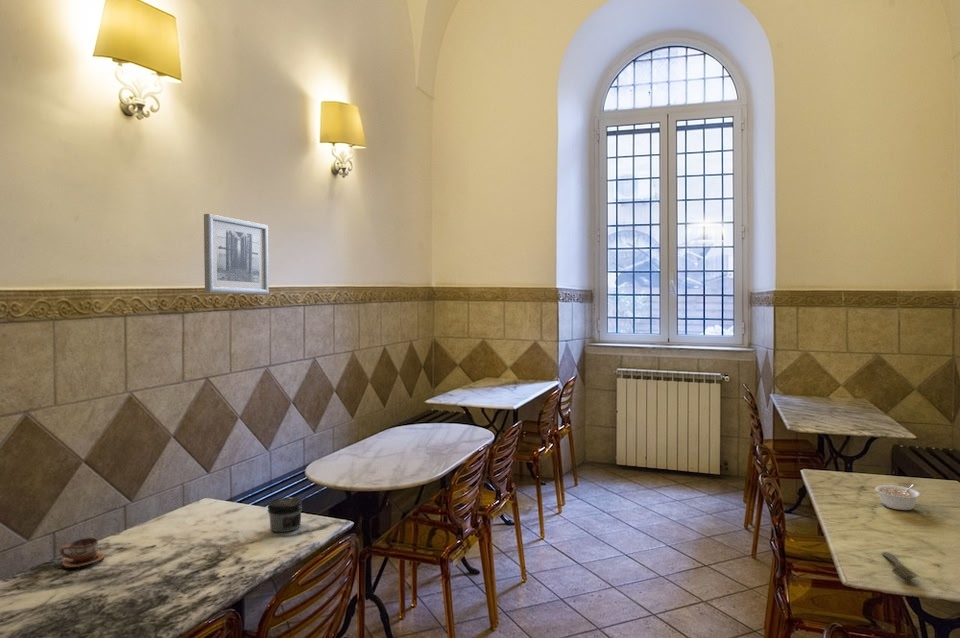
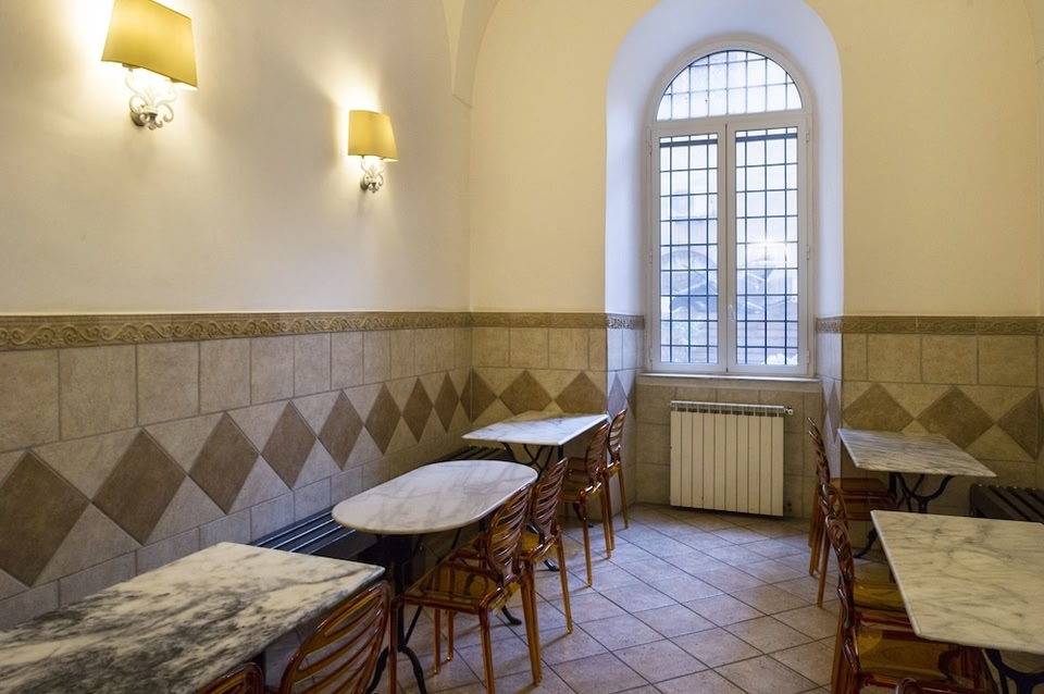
- wall art [203,213,270,296]
- legume [874,483,922,511]
- jar [267,496,304,533]
- spoon [881,551,918,580]
- cup [59,537,105,569]
